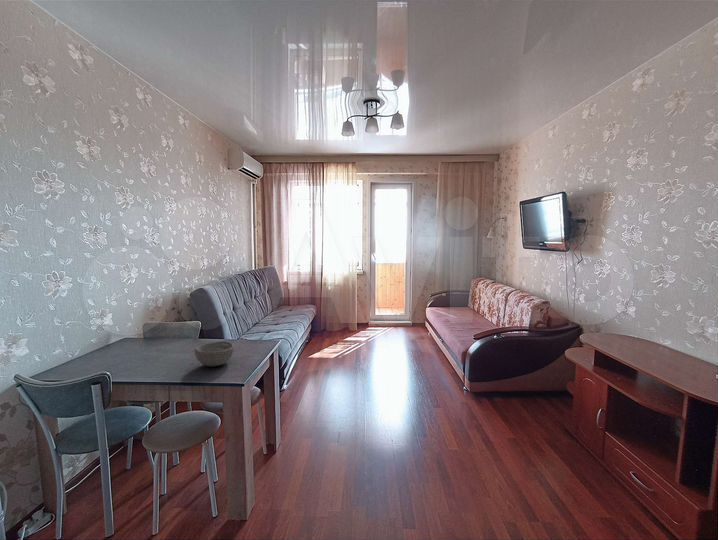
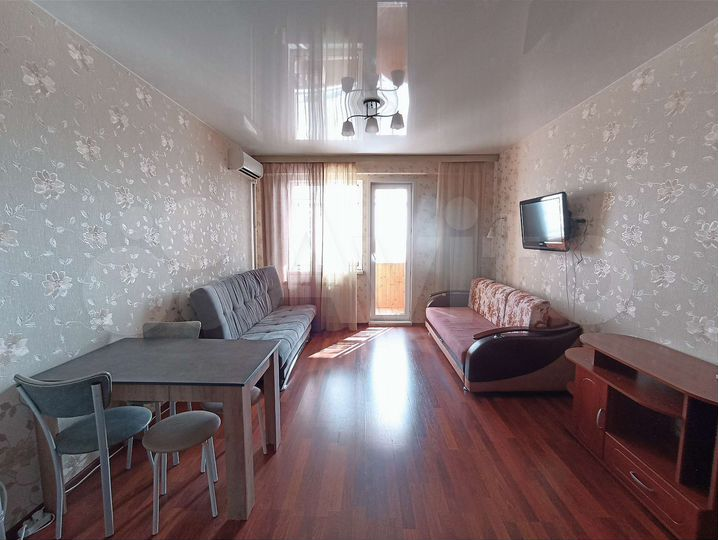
- bowl [194,340,235,367]
